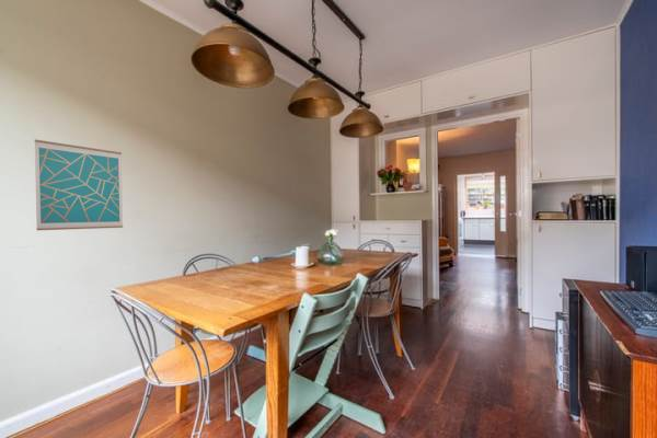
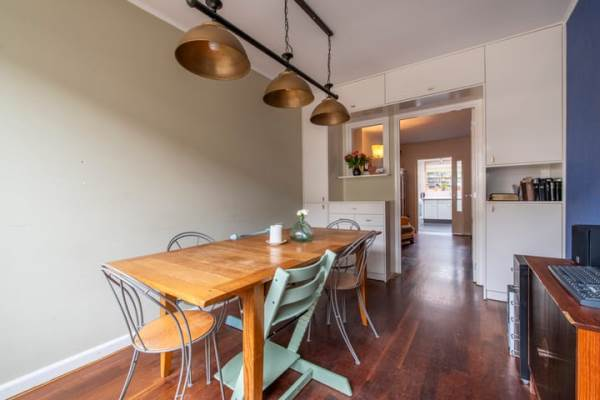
- wall art [34,139,124,231]
